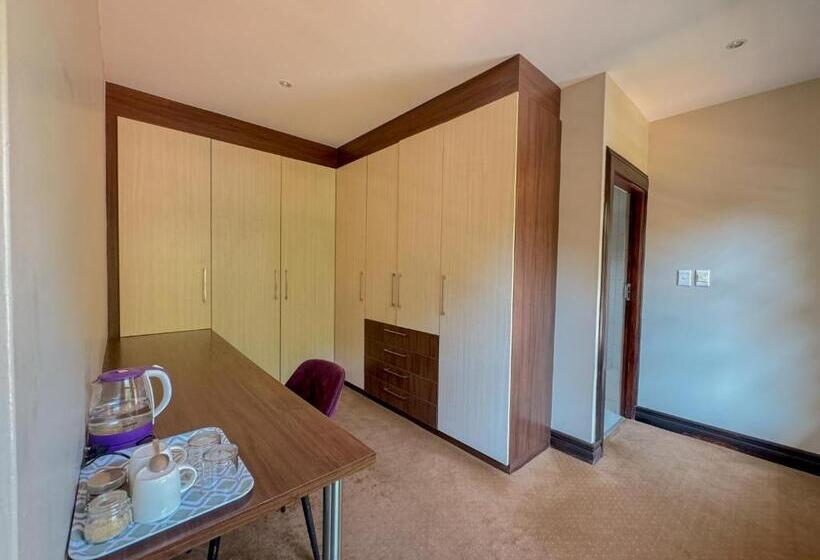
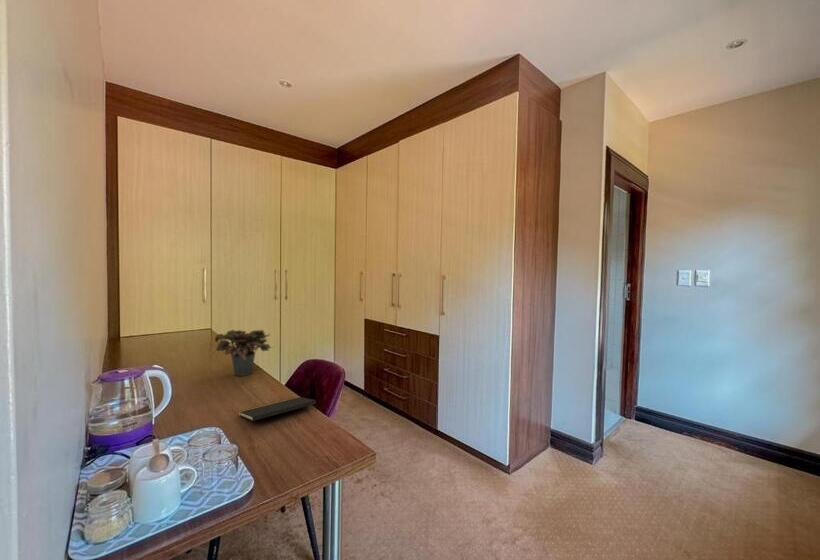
+ notepad [237,396,318,422]
+ potted plant [214,329,273,377]
